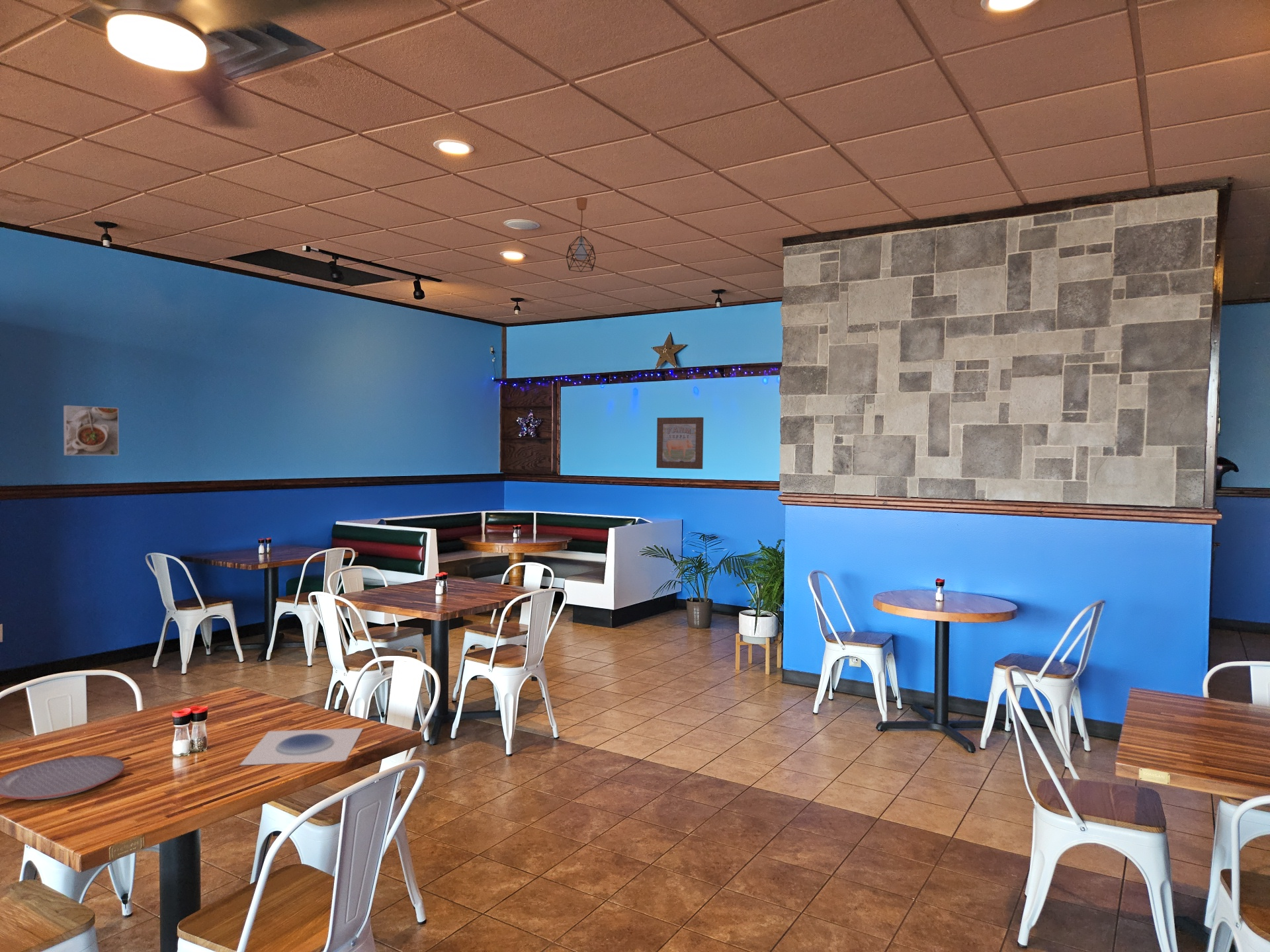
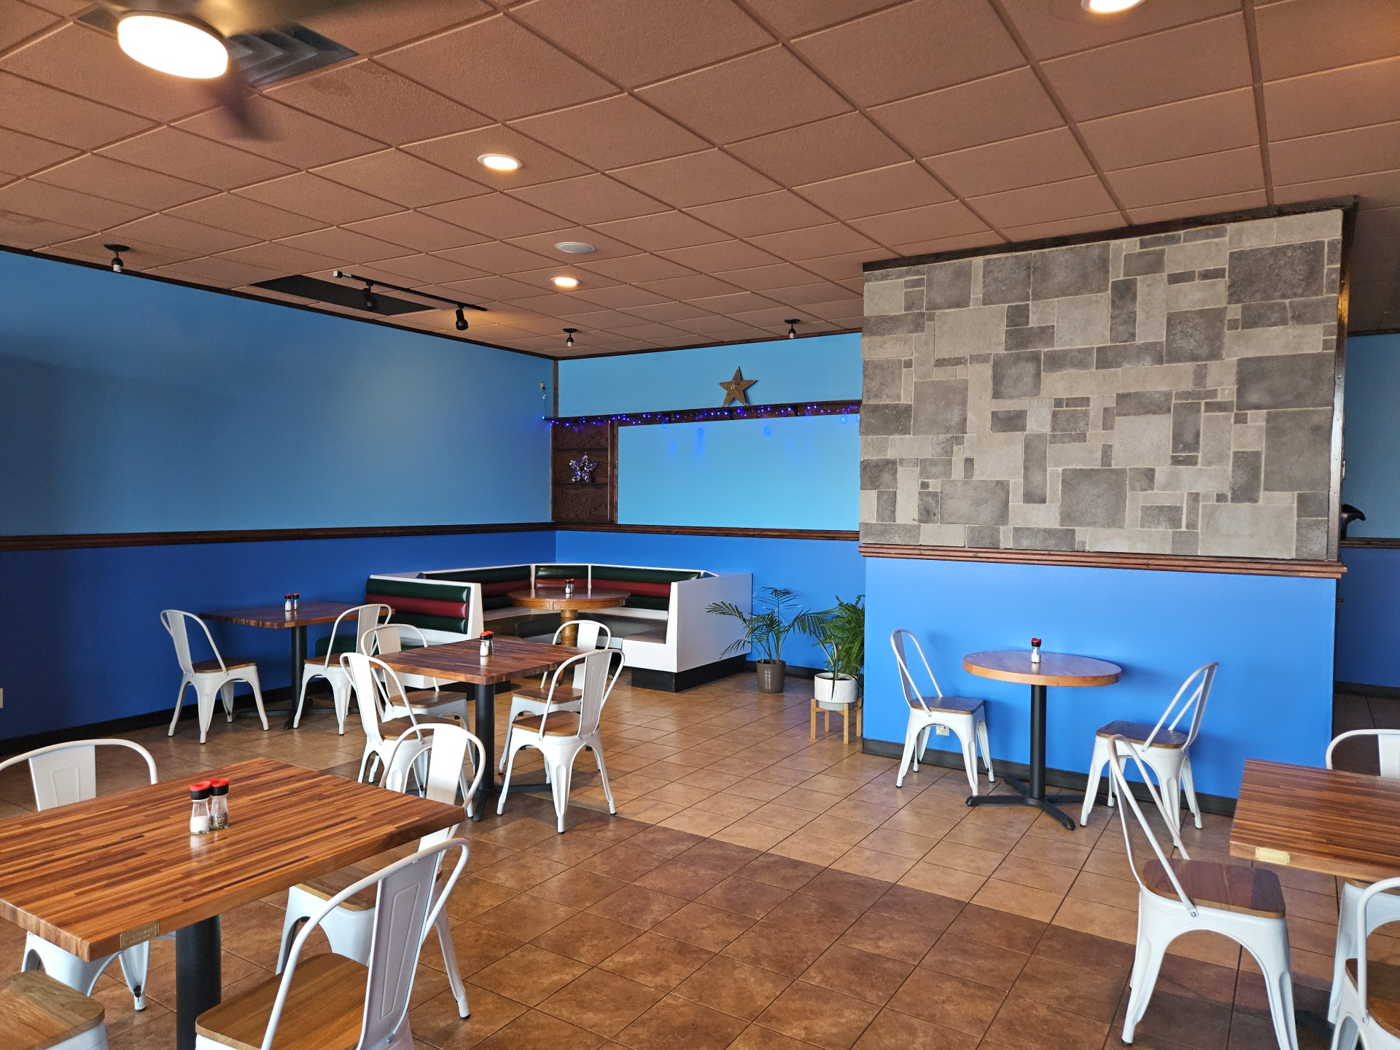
- plate [239,727,364,766]
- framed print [63,405,119,456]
- wall art [656,416,704,469]
- plate [0,754,126,801]
- pendant light [566,196,597,273]
